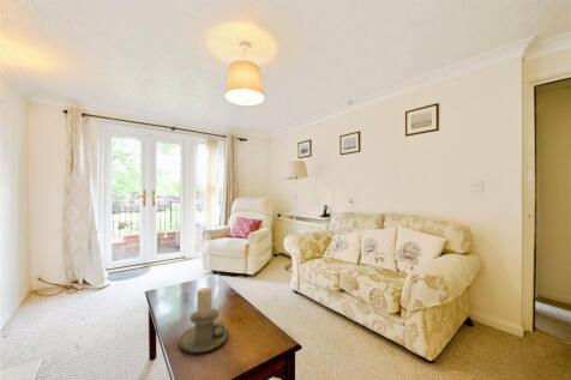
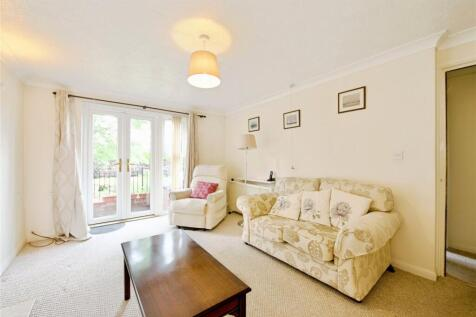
- candle holder [178,286,230,354]
